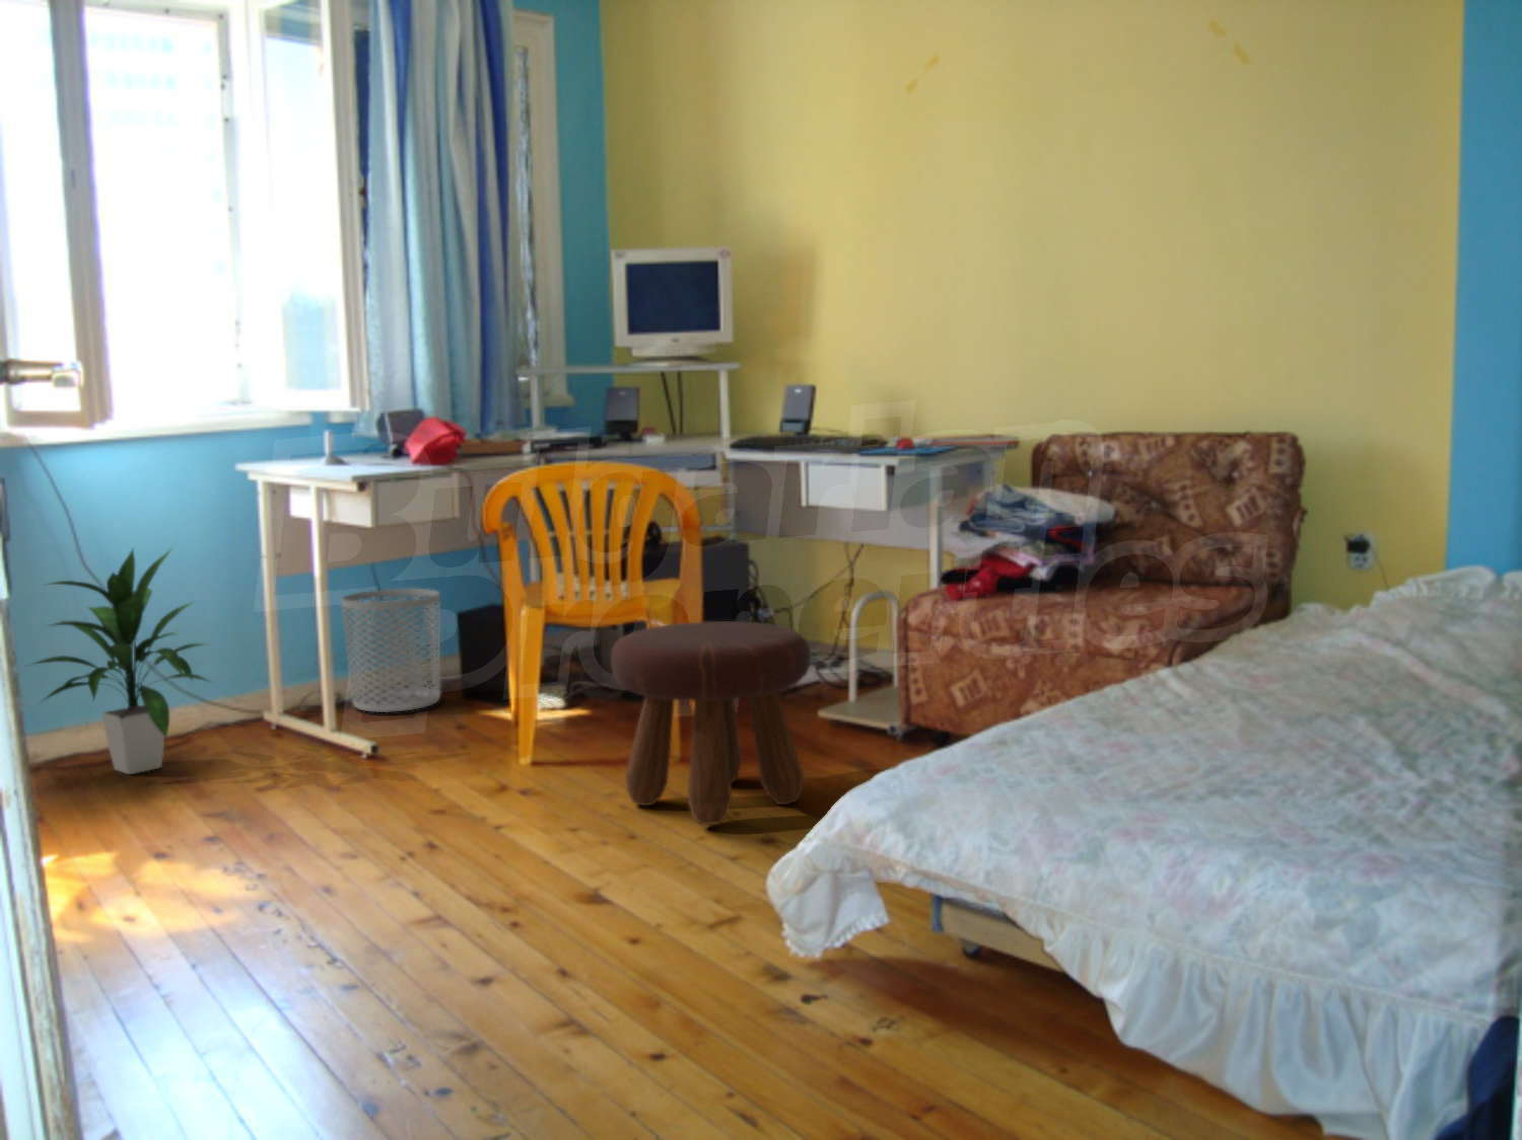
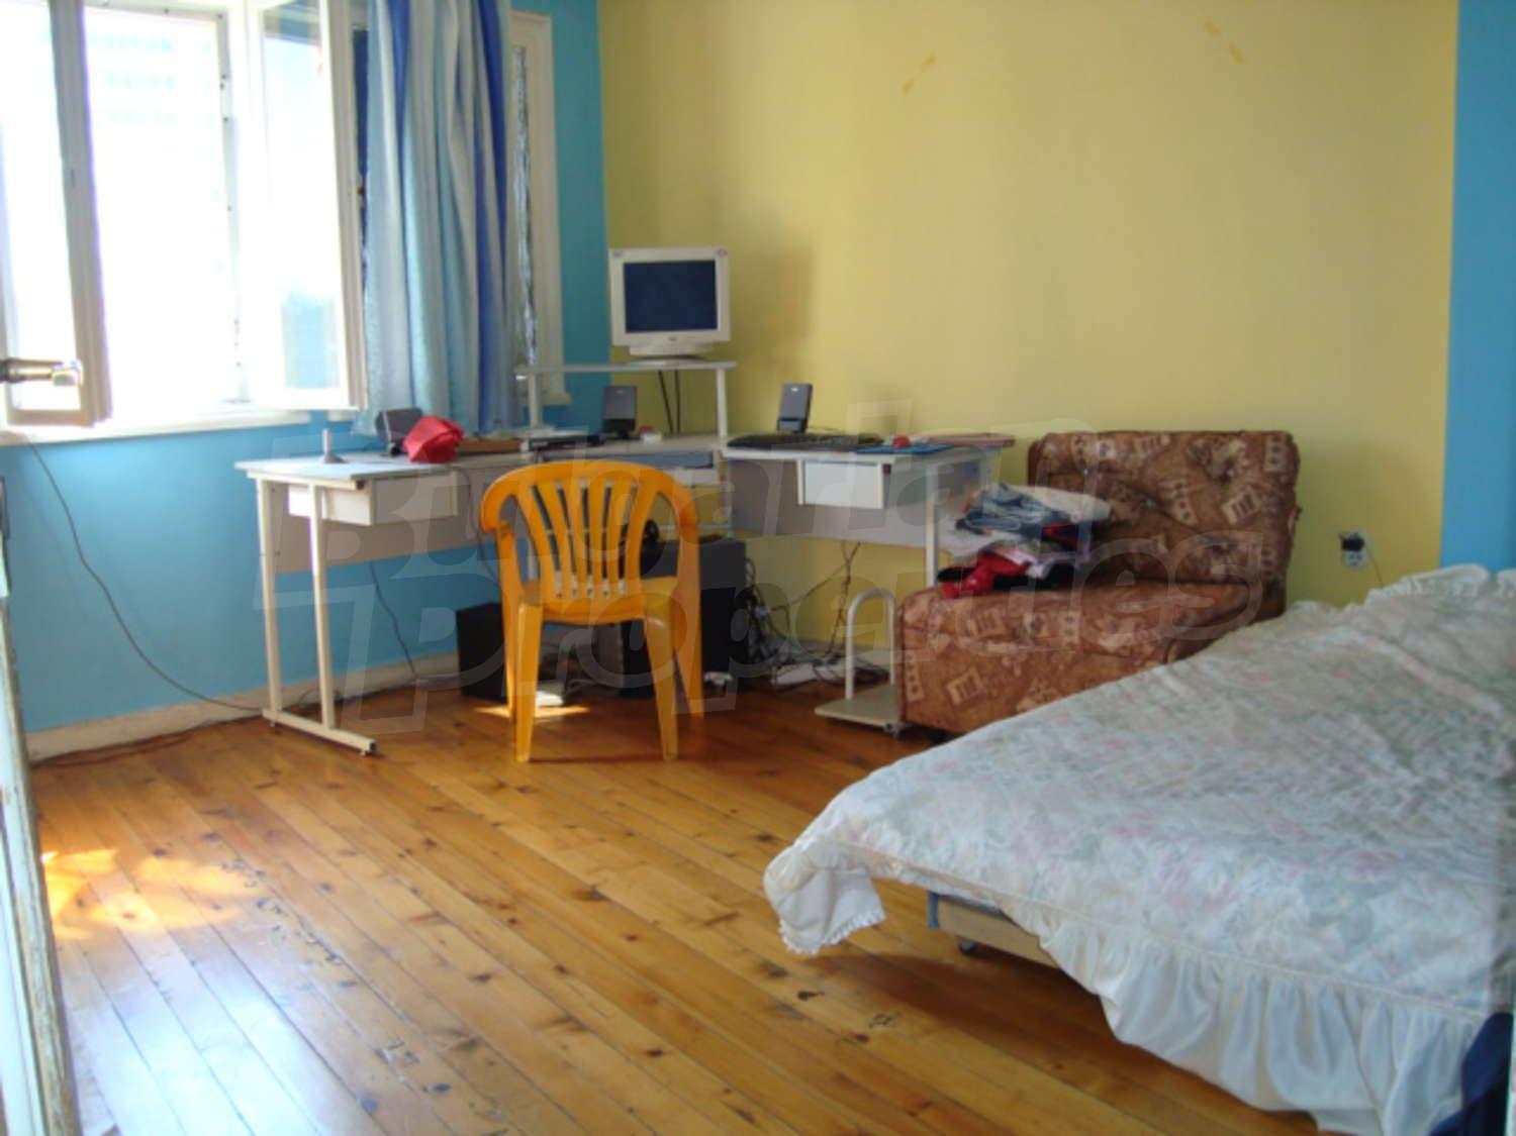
- footstool [610,620,811,826]
- waste bin [340,588,441,714]
- indoor plant [19,544,216,775]
